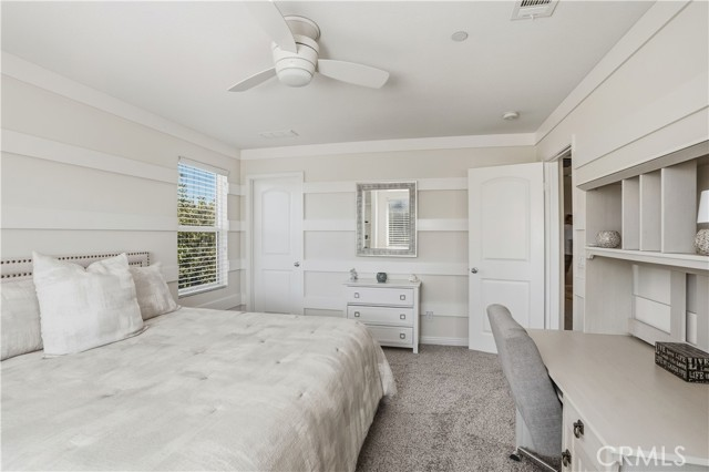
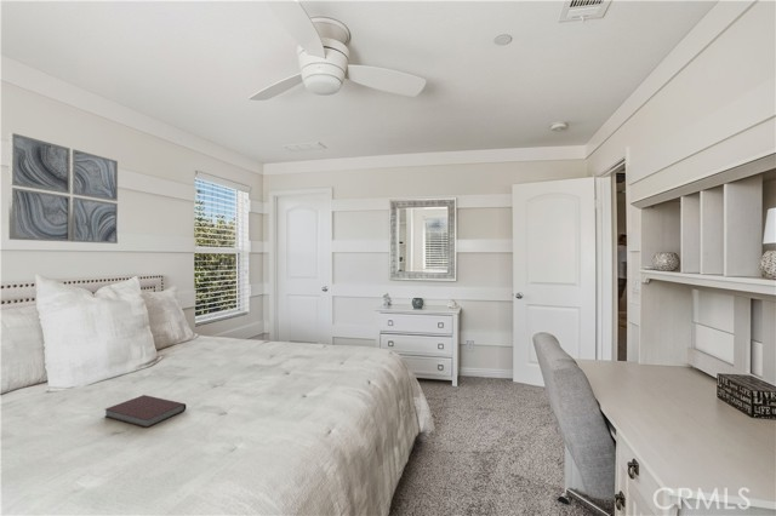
+ book [104,394,187,429]
+ wall art [7,132,119,245]
